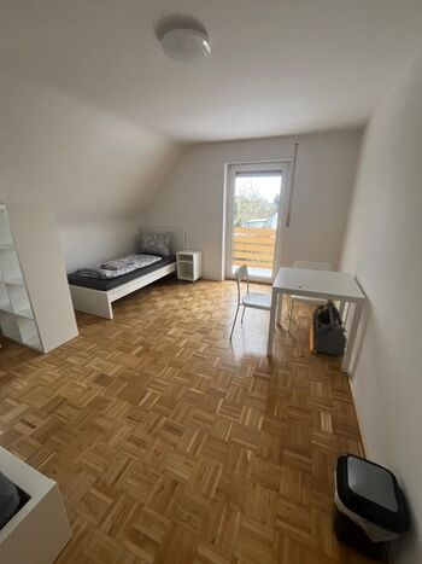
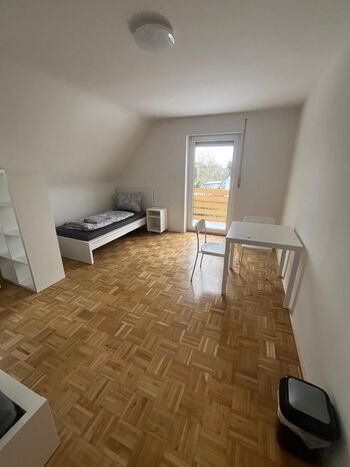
- laundry basket [309,300,348,357]
